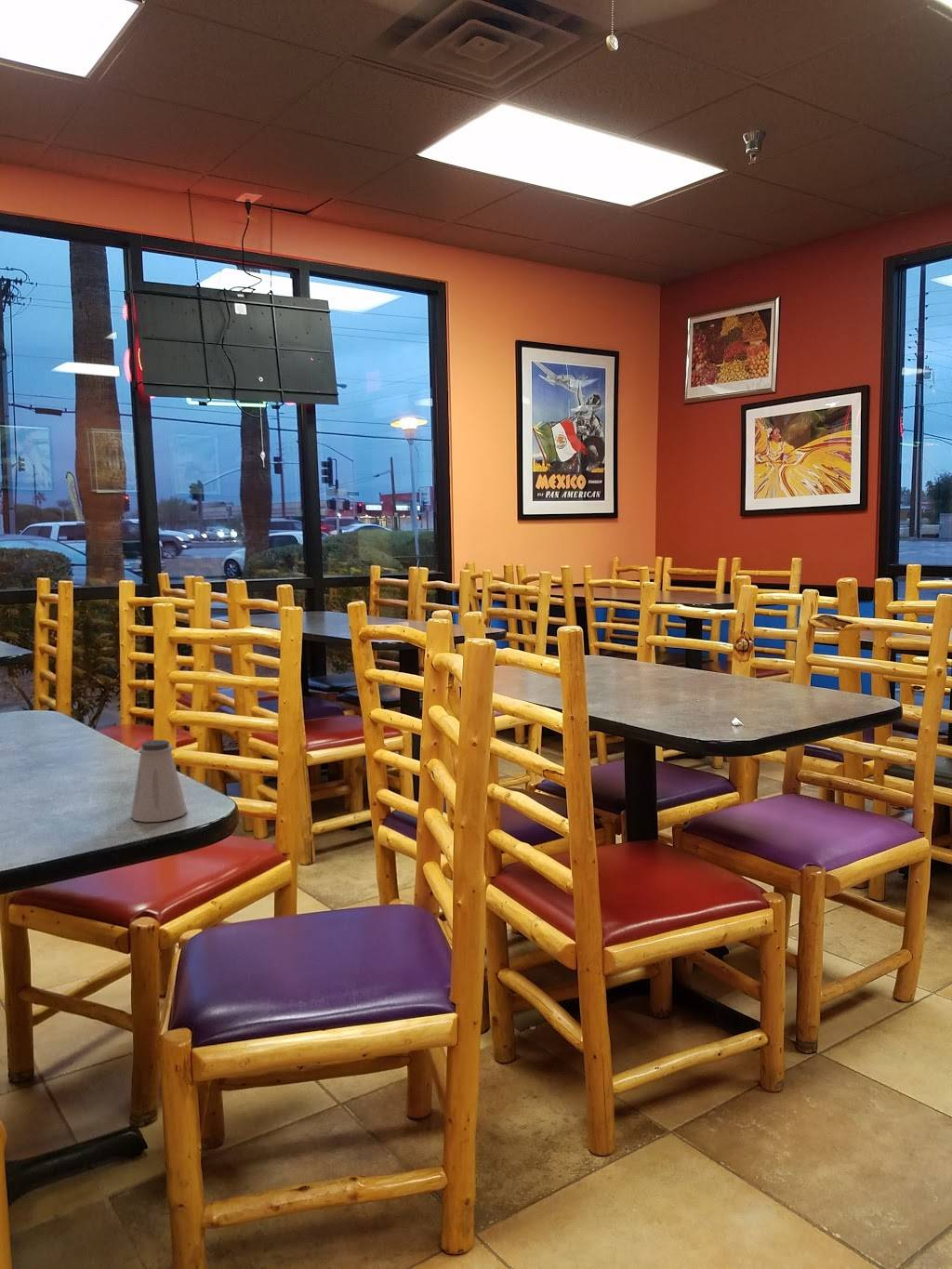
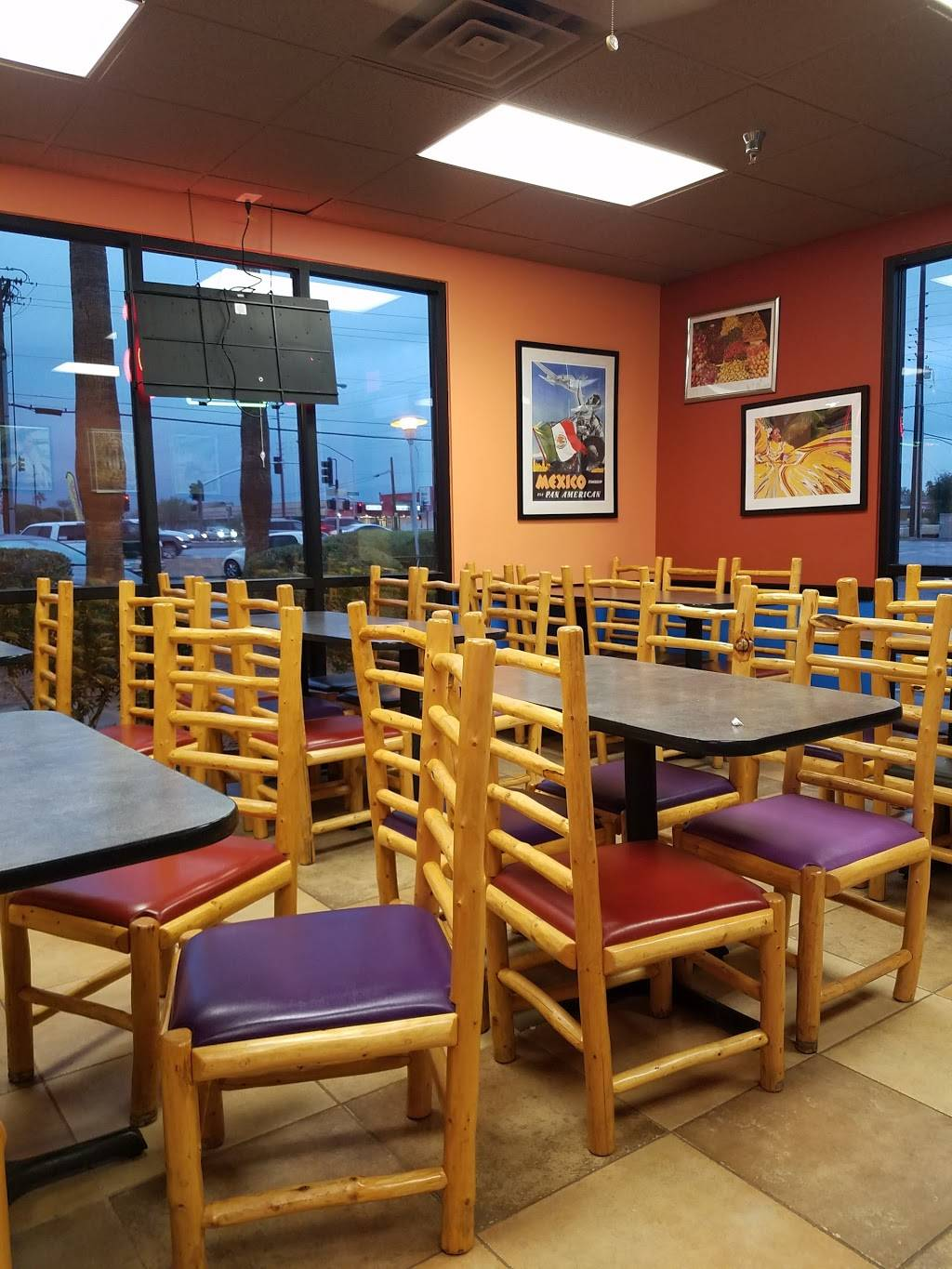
- saltshaker [130,739,188,823]
